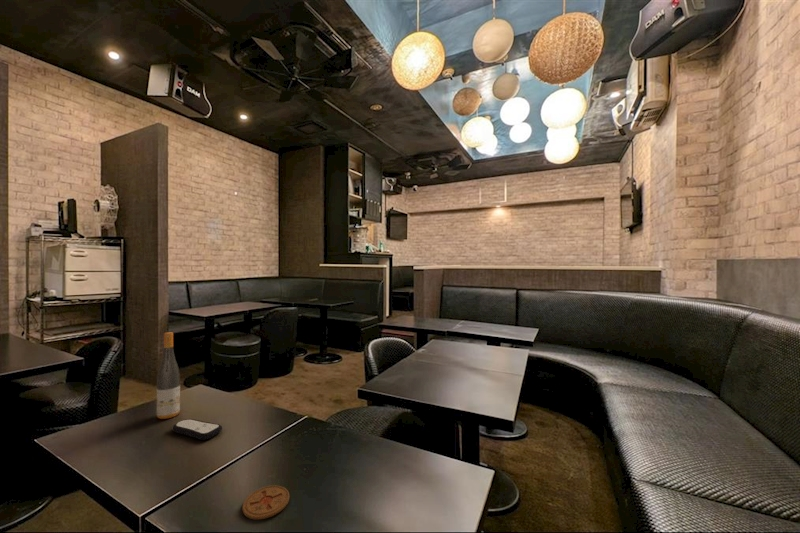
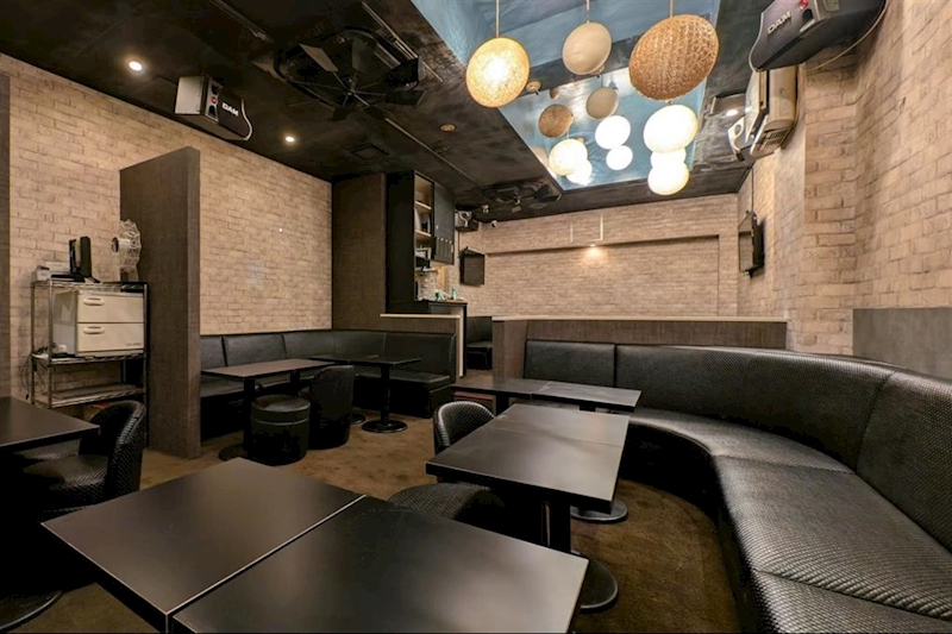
- remote control [172,418,223,441]
- coaster [241,485,290,520]
- wine bottle [156,331,181,420]
